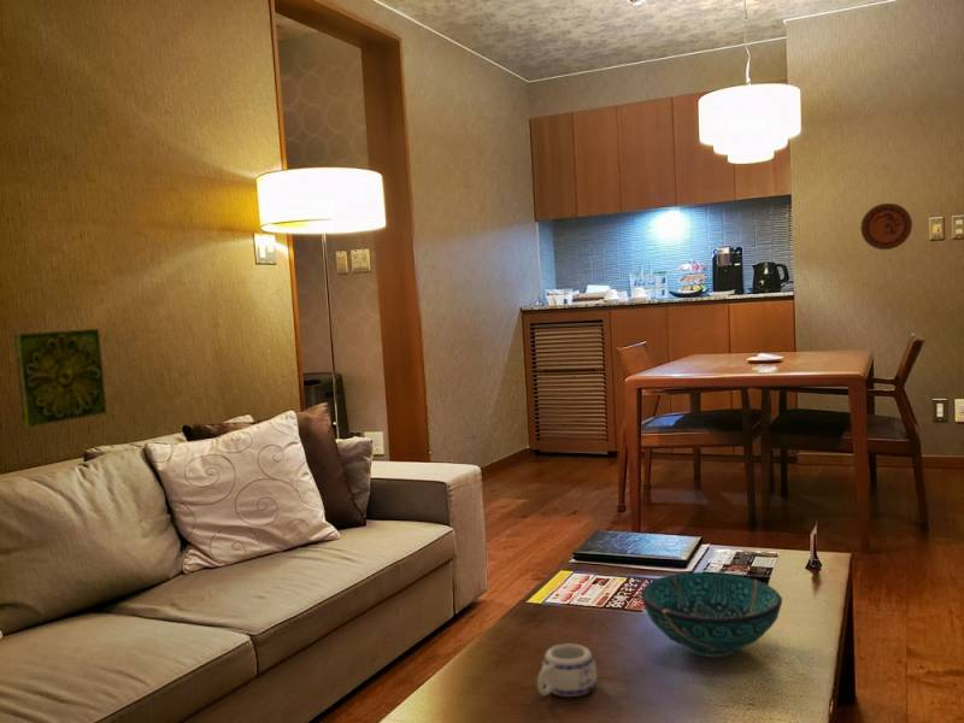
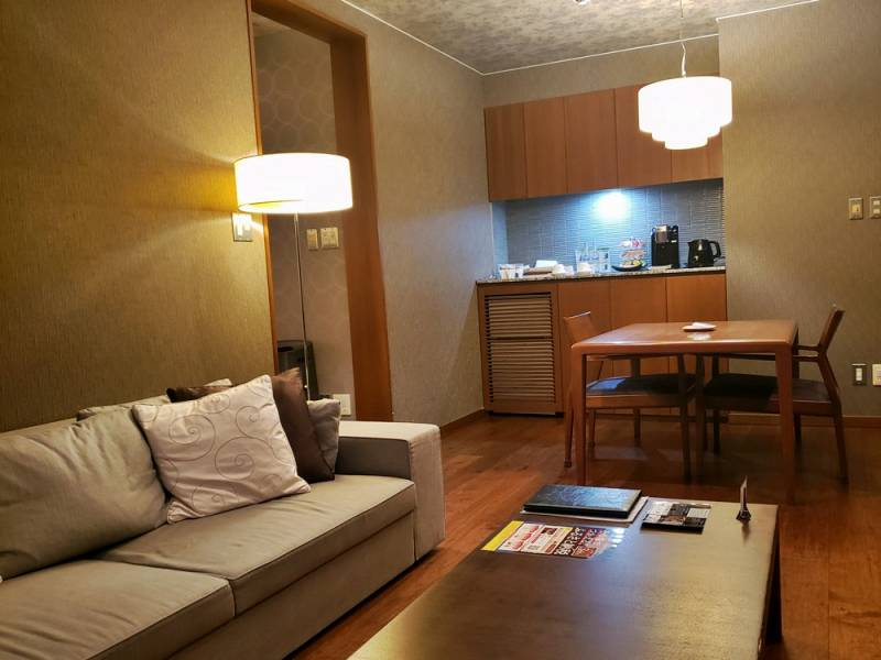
- decorative tile [13,328,108,428]
- mug [536,642,599,698]
- decorative bowl [639,571,783,658]
- decorative plate [859,202,913,251]
